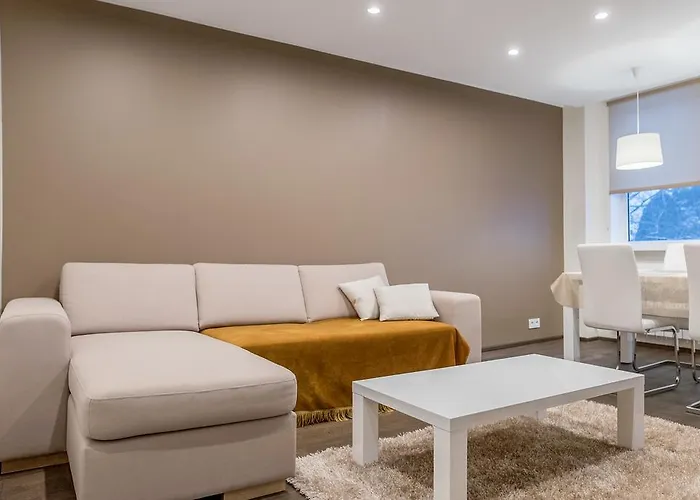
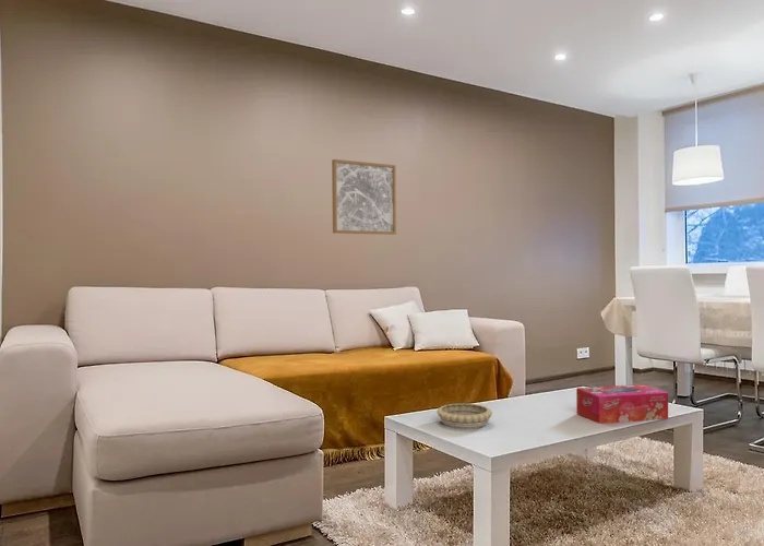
+ wall art [331,158,397,236]
+ decorative bowl [435,402,493,429]
+ tissue box [575,383,669,425]
